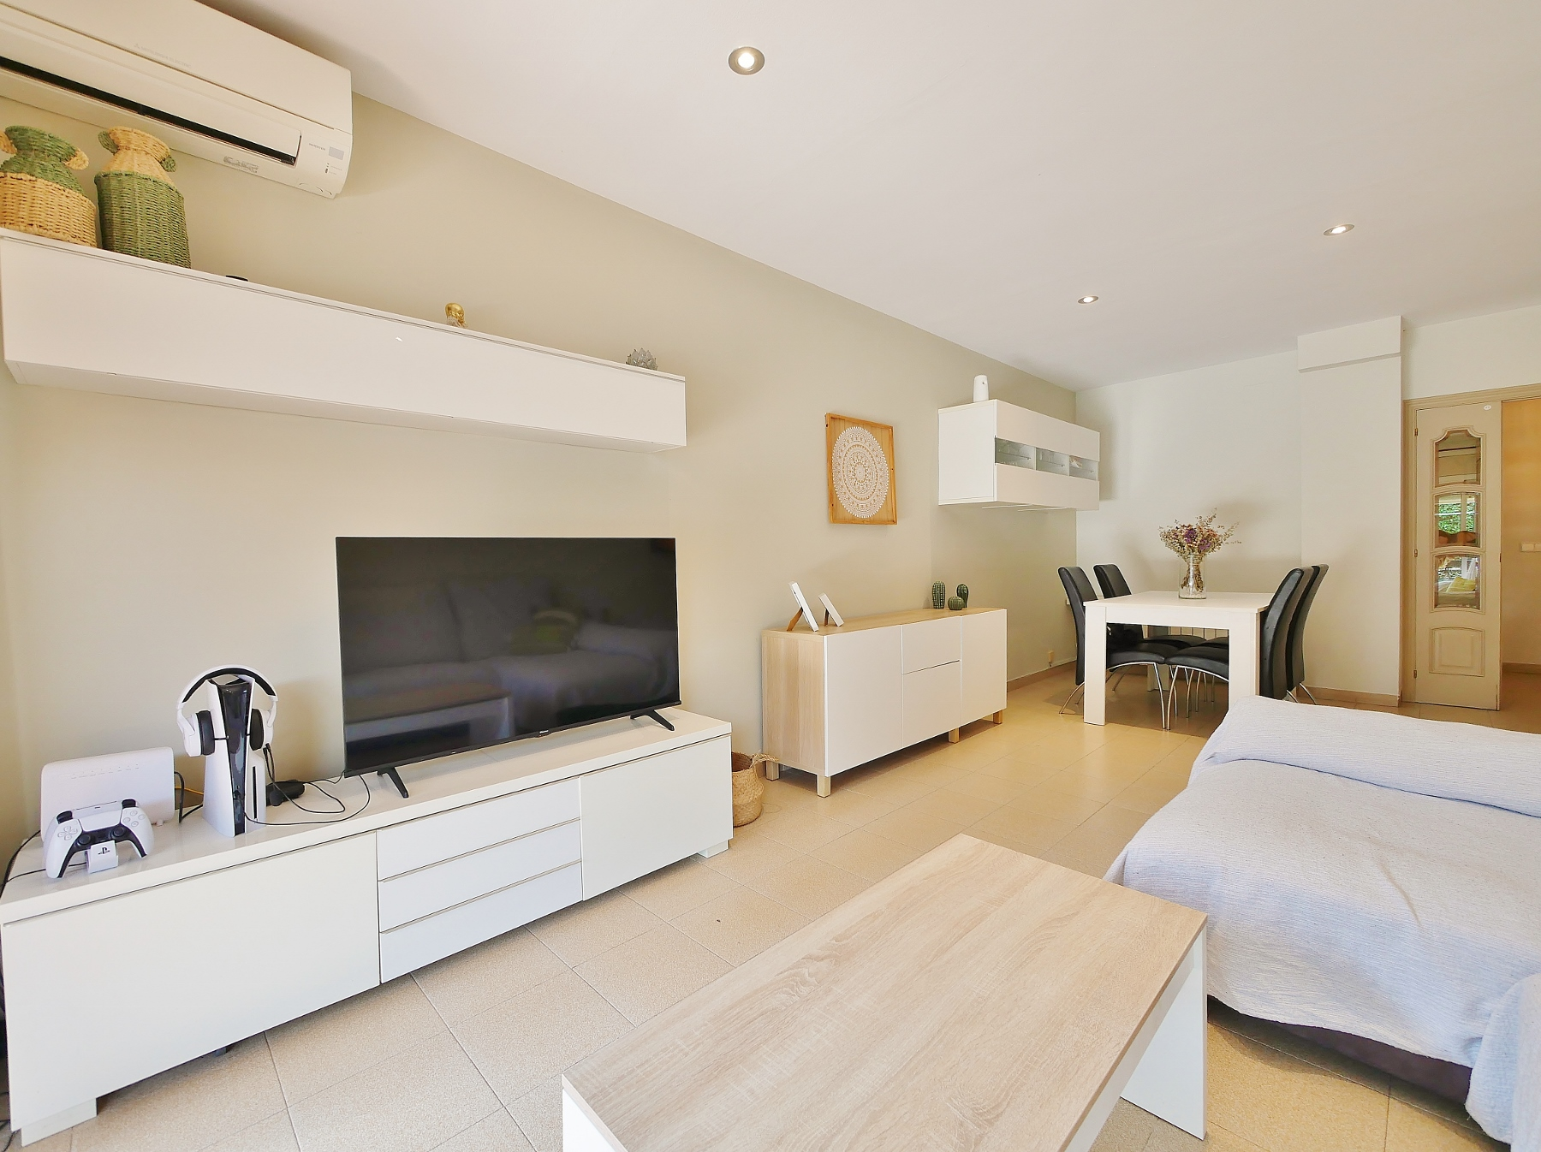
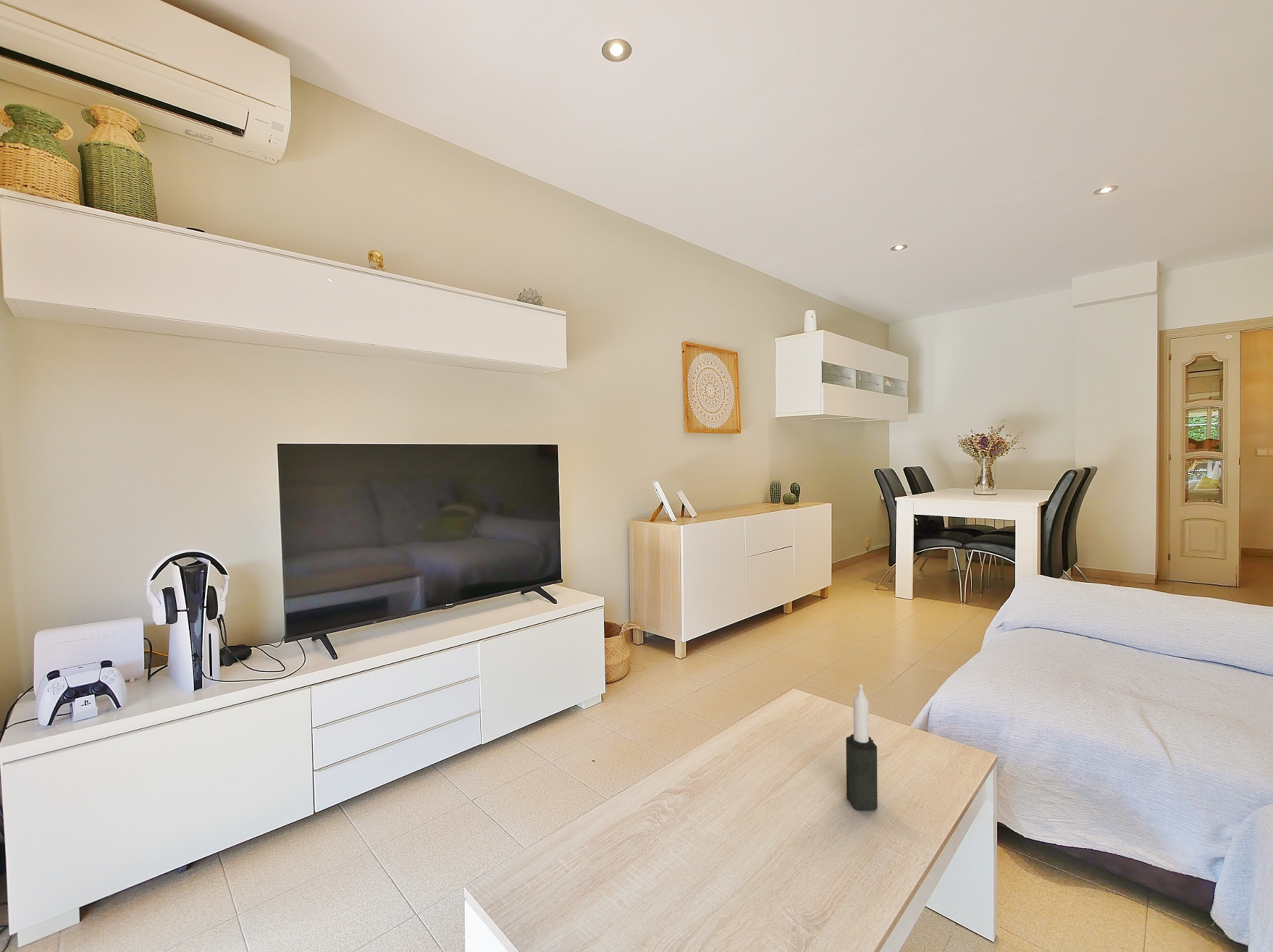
+ candle [845,684,878,811]
